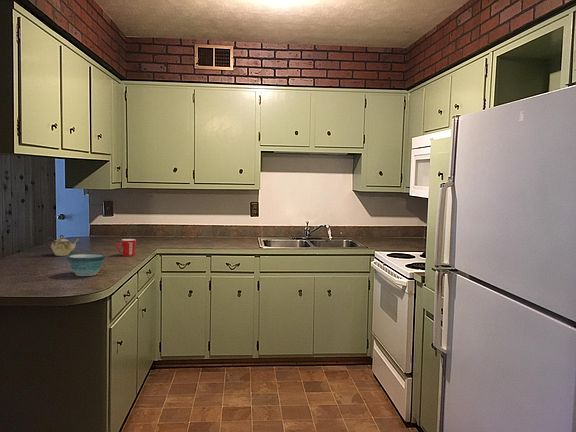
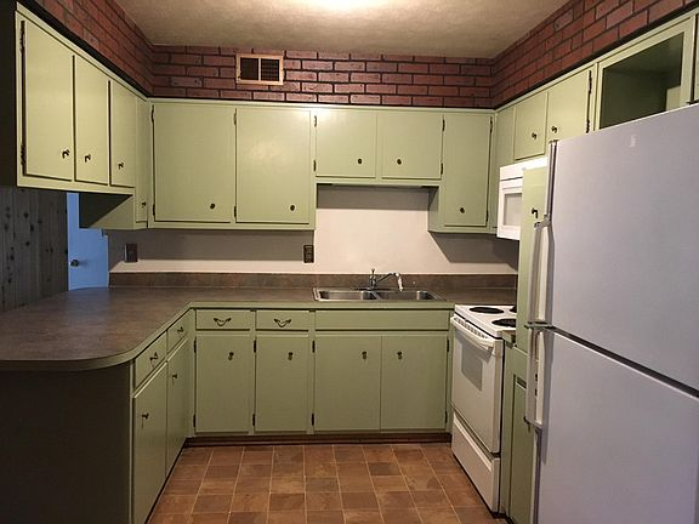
- bowl [66,252,107,277]
- mug [115,238,137,257]
- teapot [45,234,81,257]
